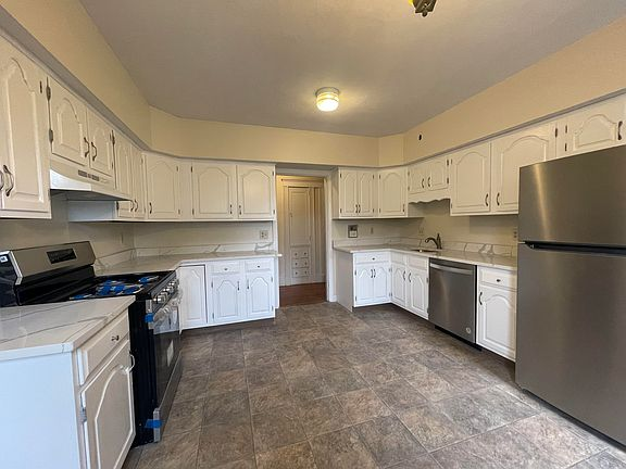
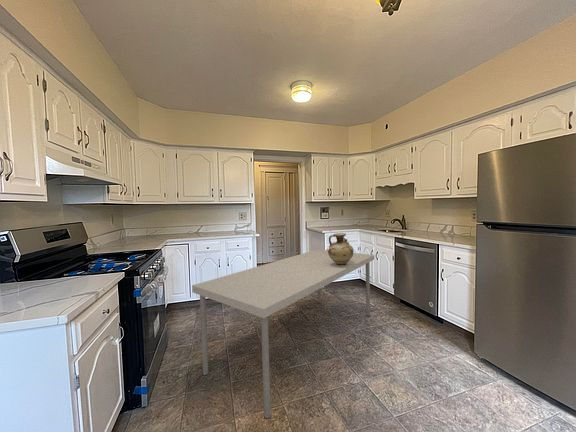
+ dining table [191,248,375,420]
+ ceramic jug [327,232,355,266]
